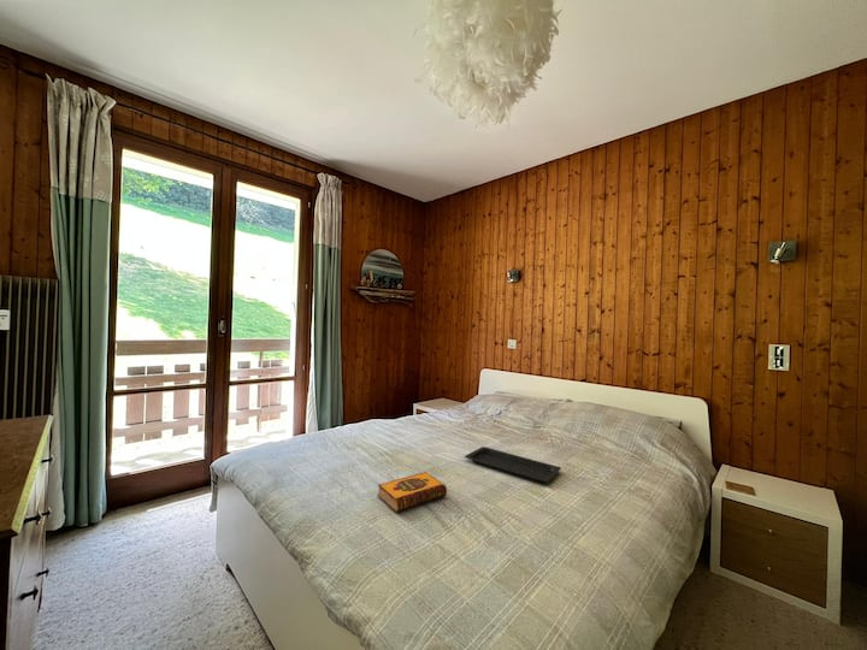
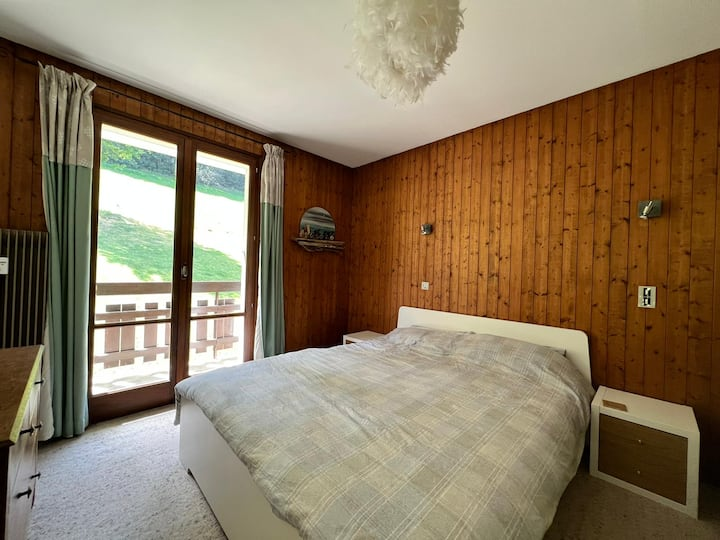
- serving tray [464,445,562,484]
- hardback book [376,471,448,513]
